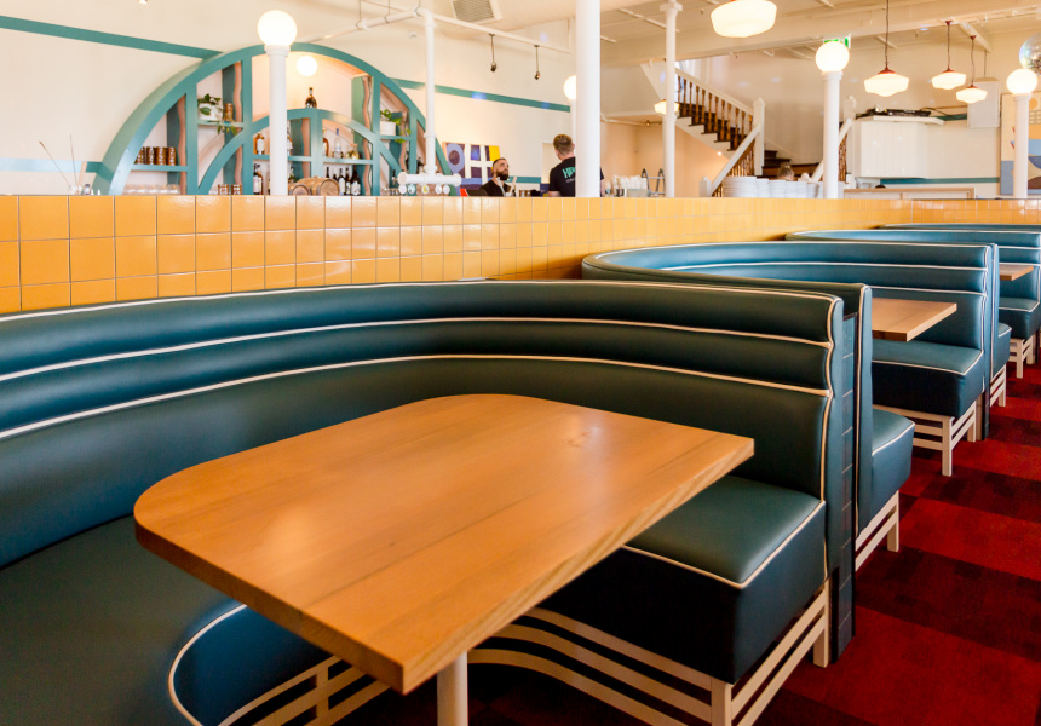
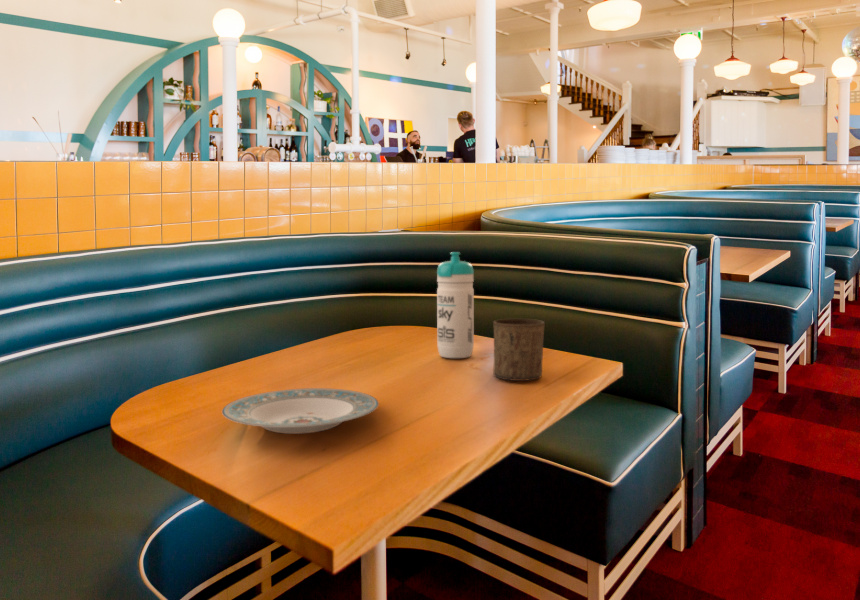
+ plate [221,387,380,435]
+ cup [492,318,545,382]
+ water bottle [436,251,475,359]
